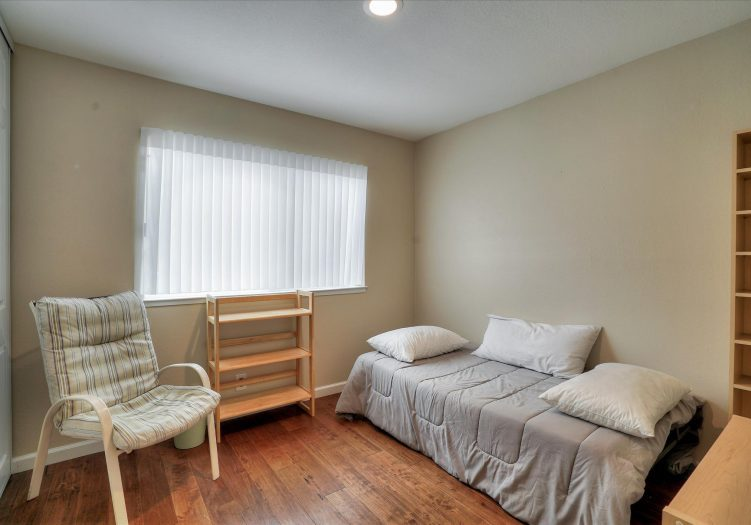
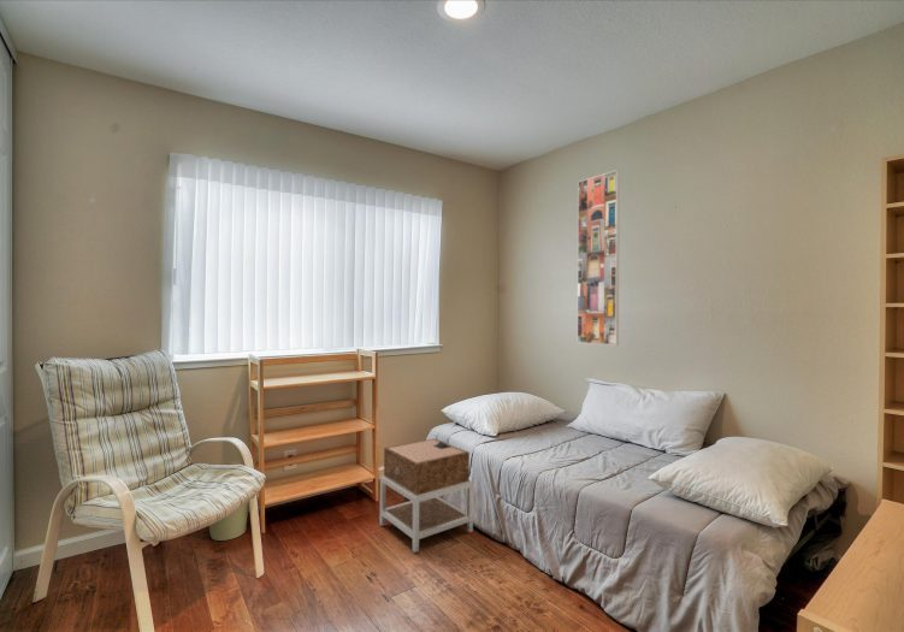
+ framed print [577,169,621,347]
+ nightstand [379,437,474,554]
